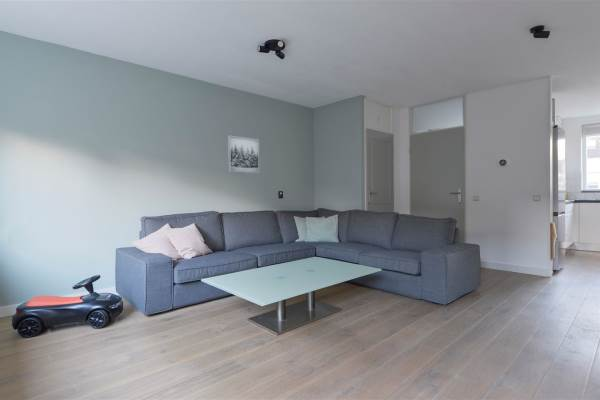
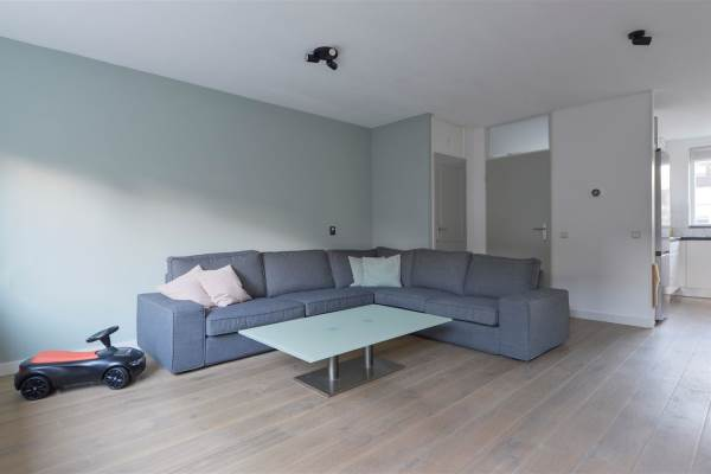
- wall art [227,134,261,174]
